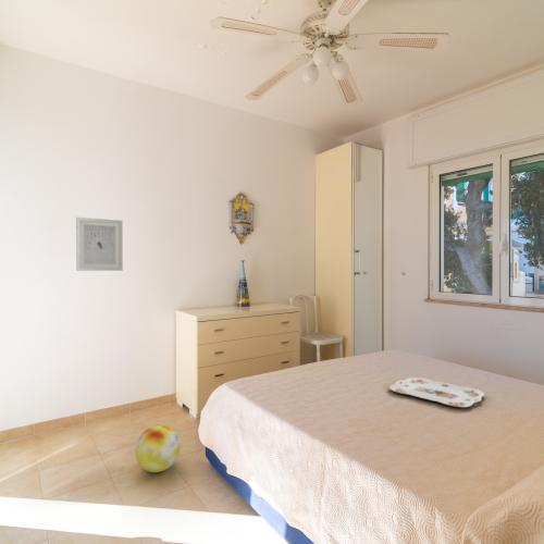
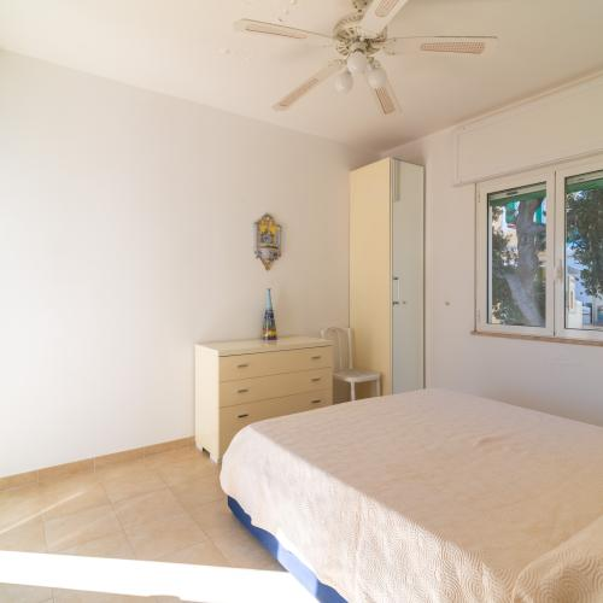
- wall art [75,217,124,272]
- ball [134,423,182,473]
- serving tray [388,376,485,408]
